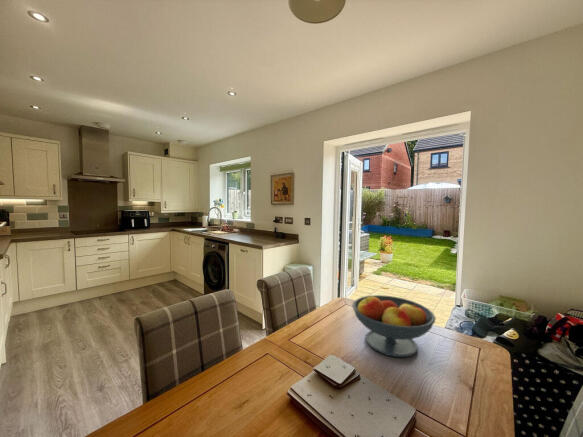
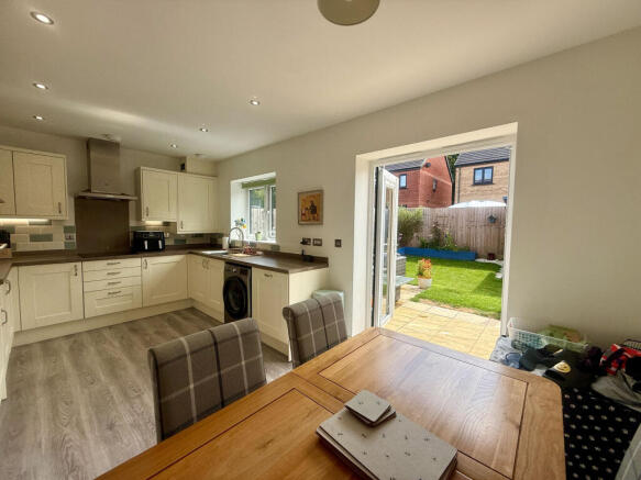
- fruit bowl [352,294,437,358]
